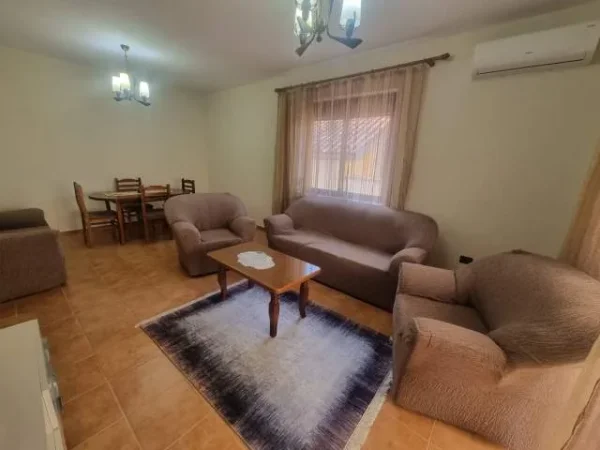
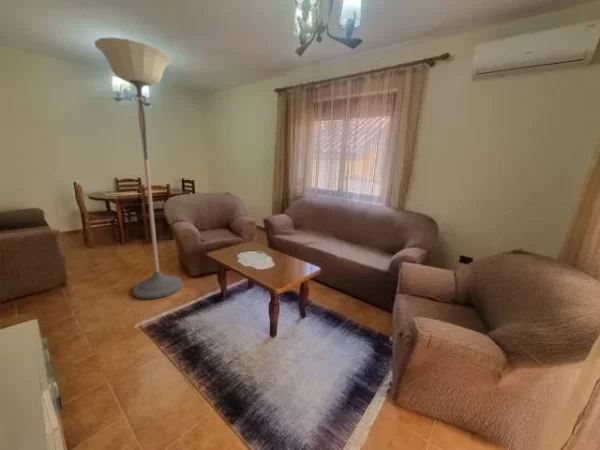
+ floor lamp [93,36,184,300]
